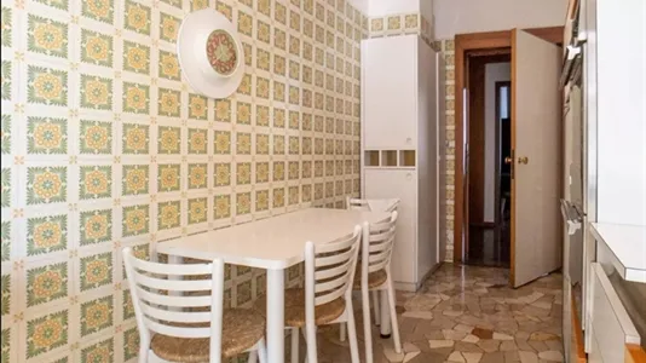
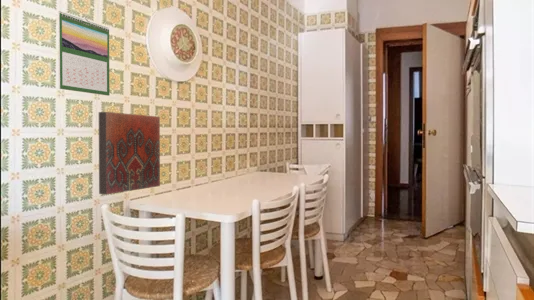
+ calendar [57,10,111,97]
+ decorative tile [98,111,161,195]
